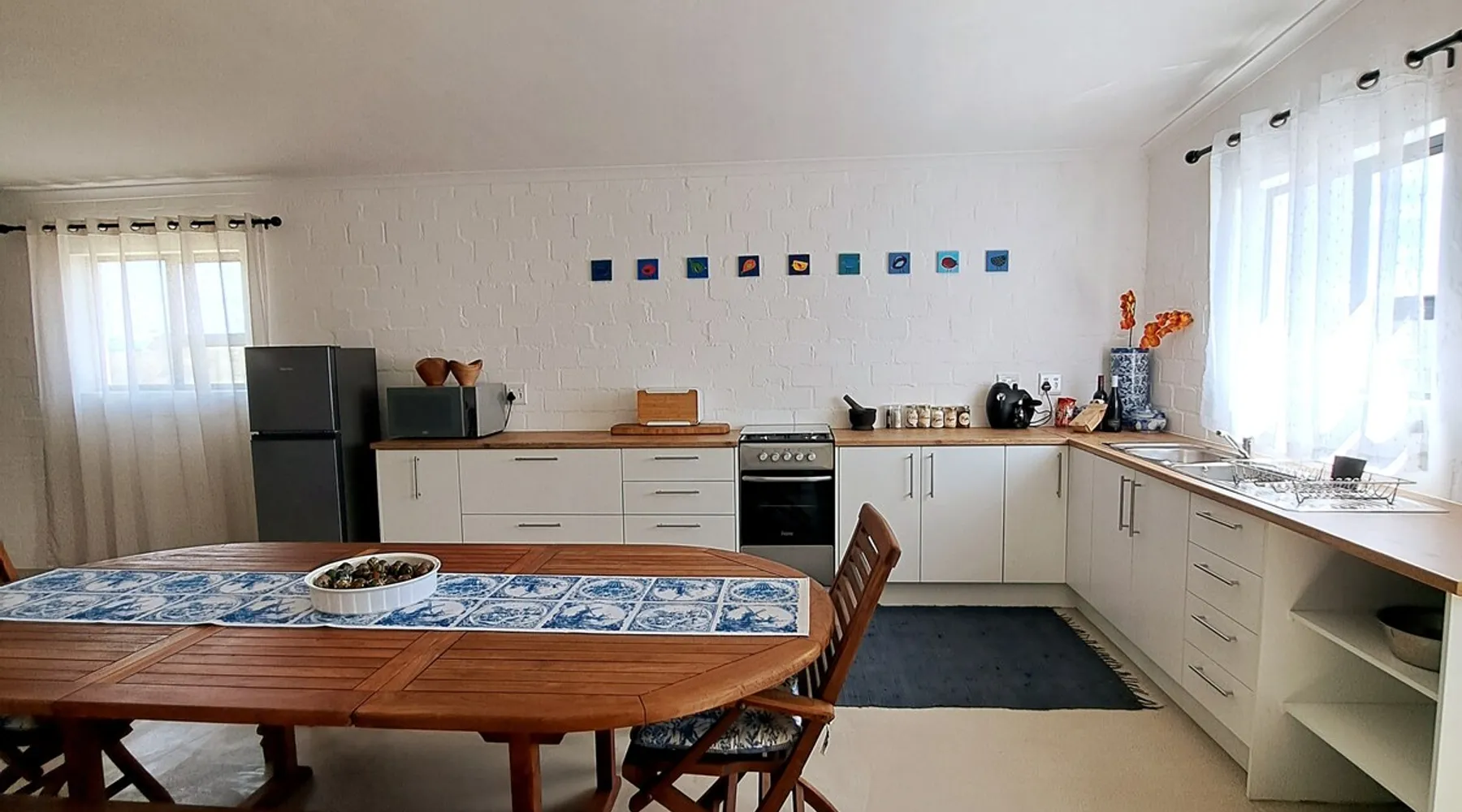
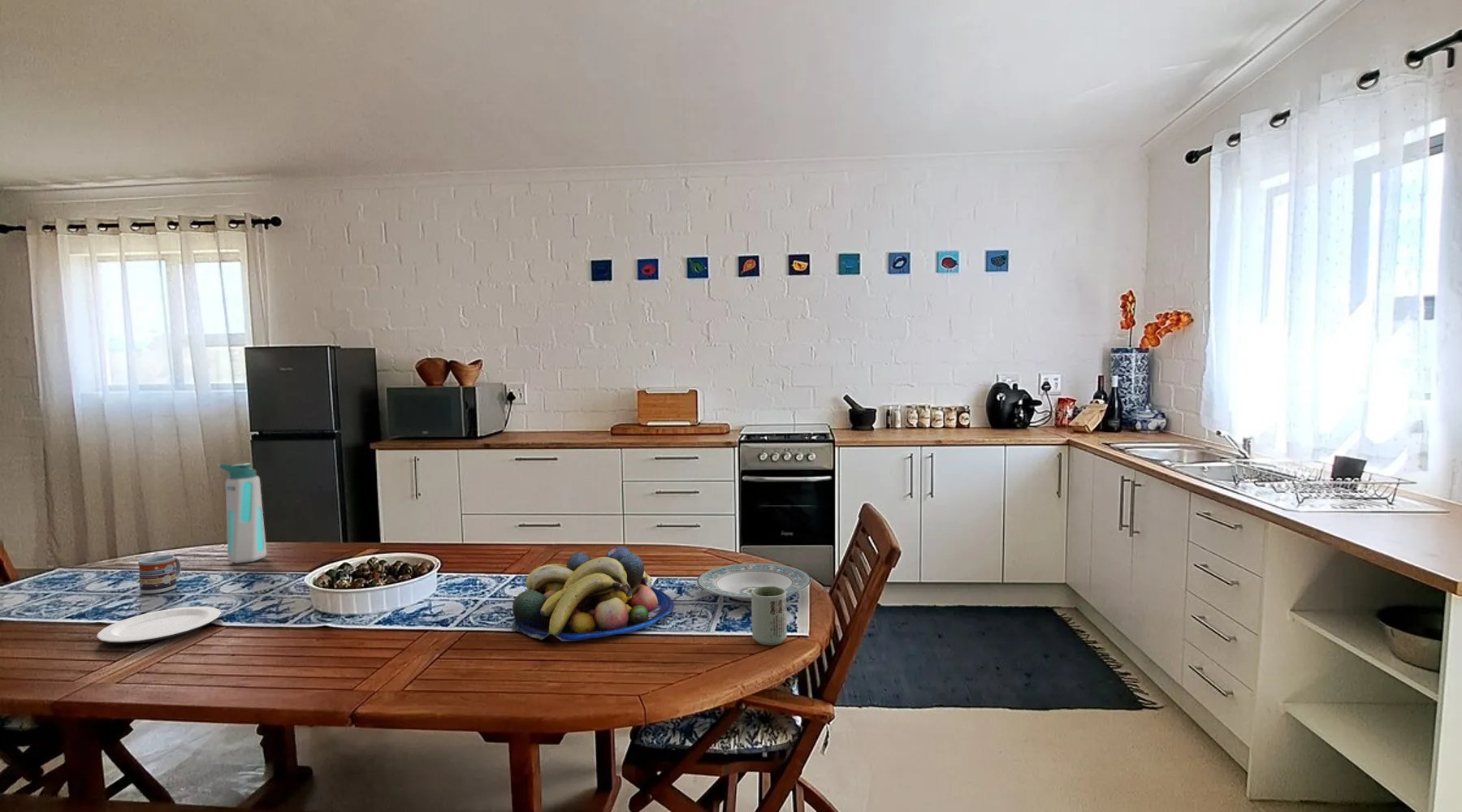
+ plate [97,606,222,644]
+ cup [137,555,182,594]
+ fruit bowl [511,545,675,642]
+ cup [750,586,788,646]
+ water bottle [216,463,267,564]
+ plate [696,563,812,602]
